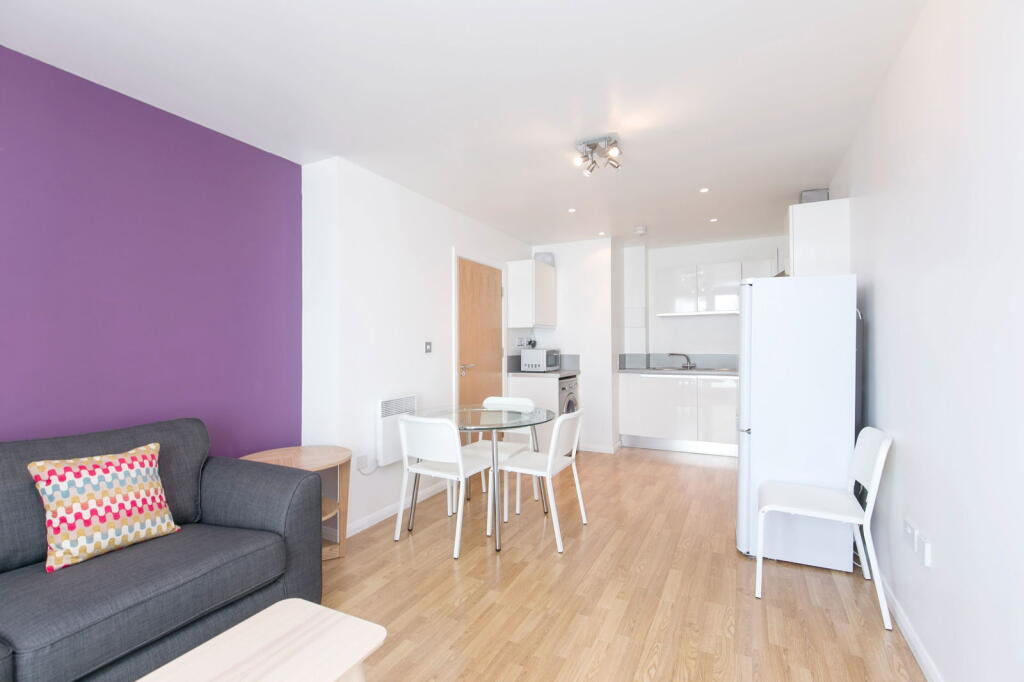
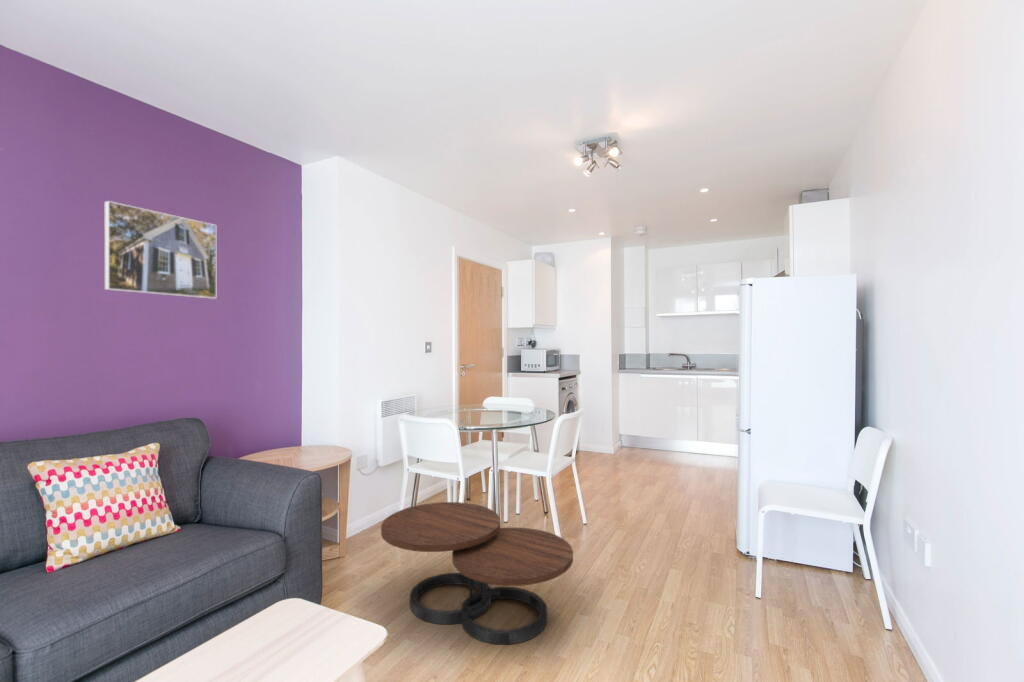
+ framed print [104,200,217,300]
+ coffee table [380,501,574,646]
